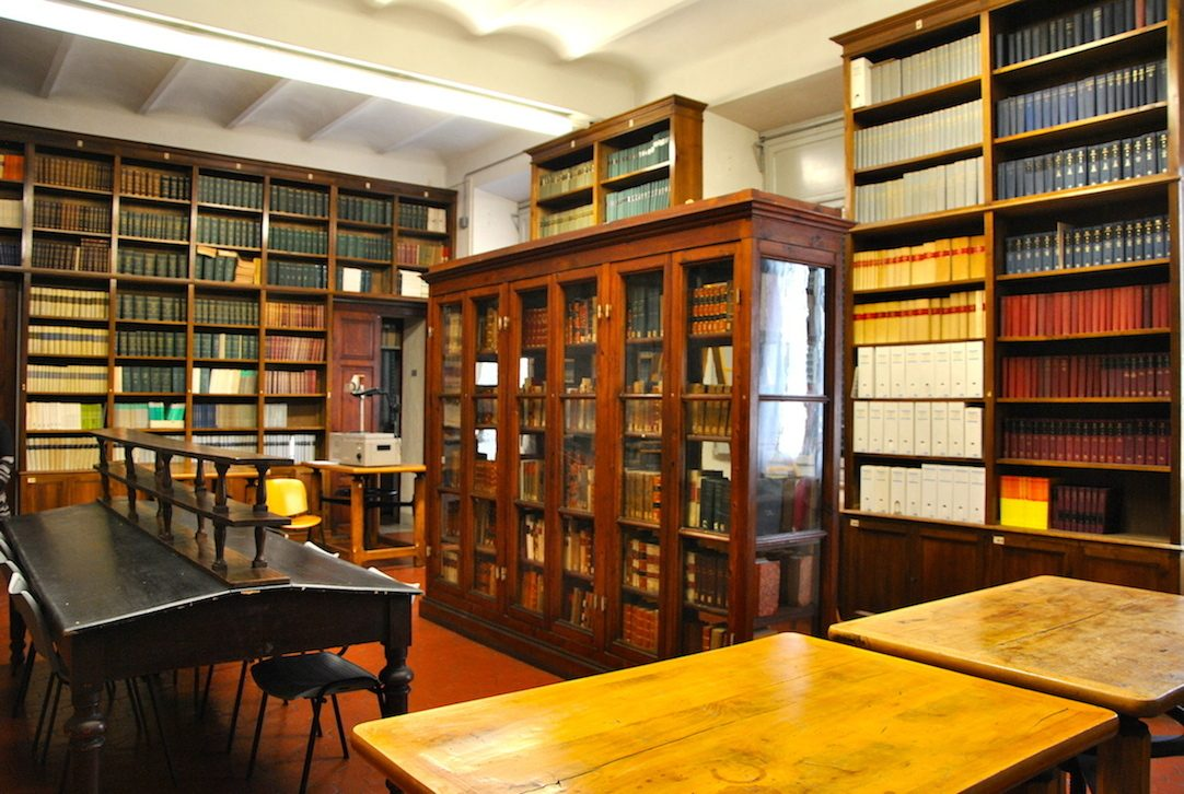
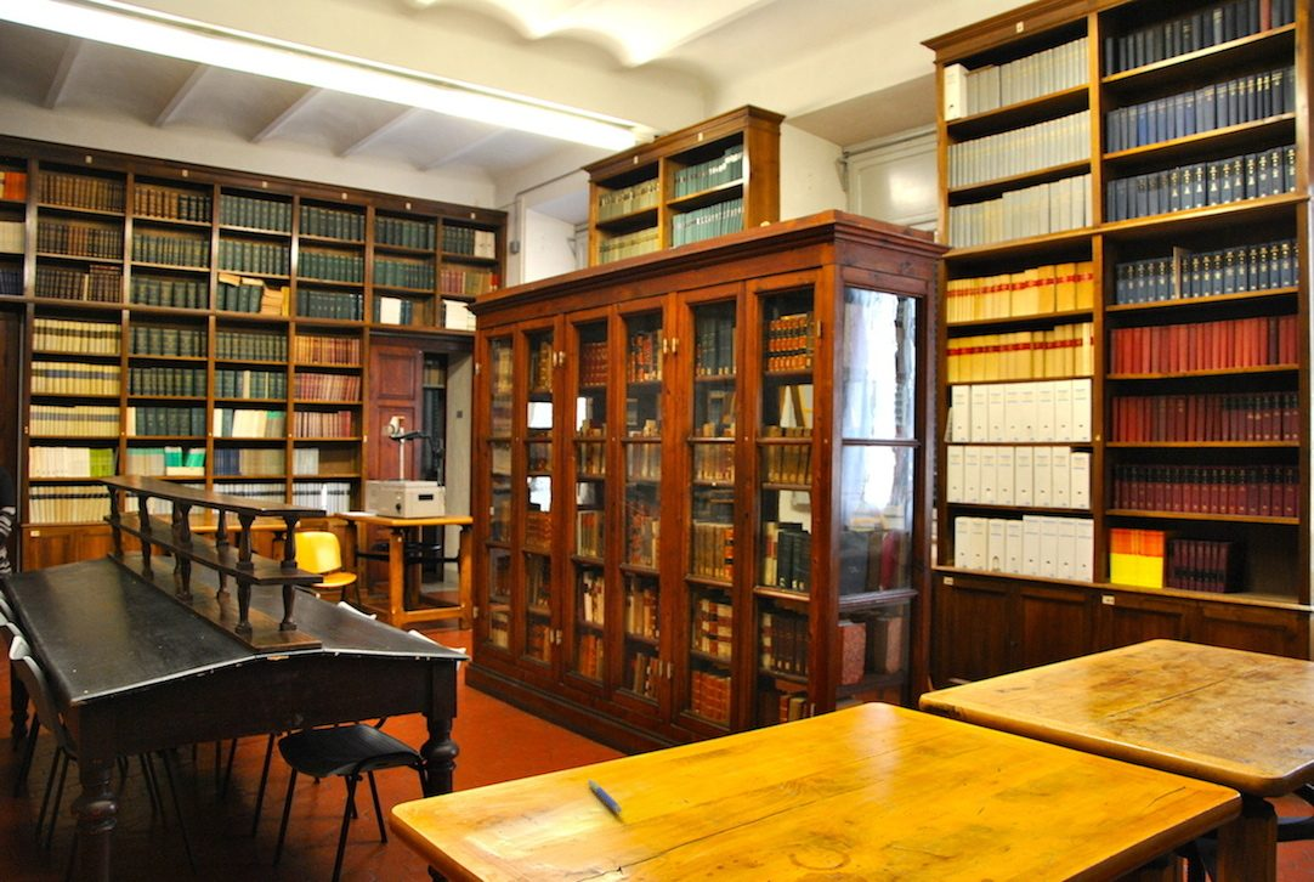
+ pen [587,778,623,814]
